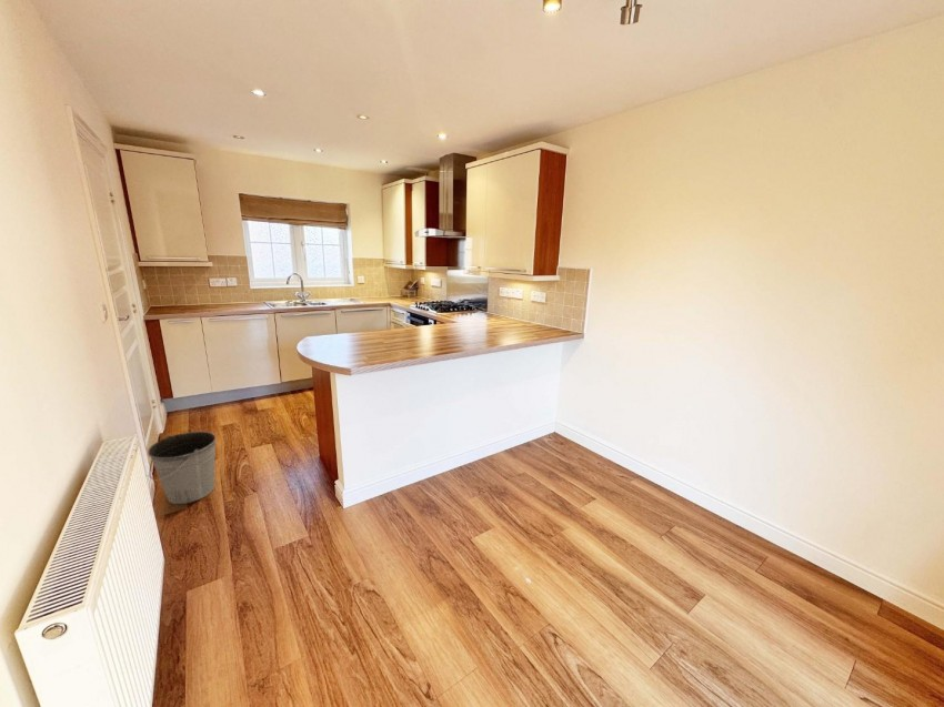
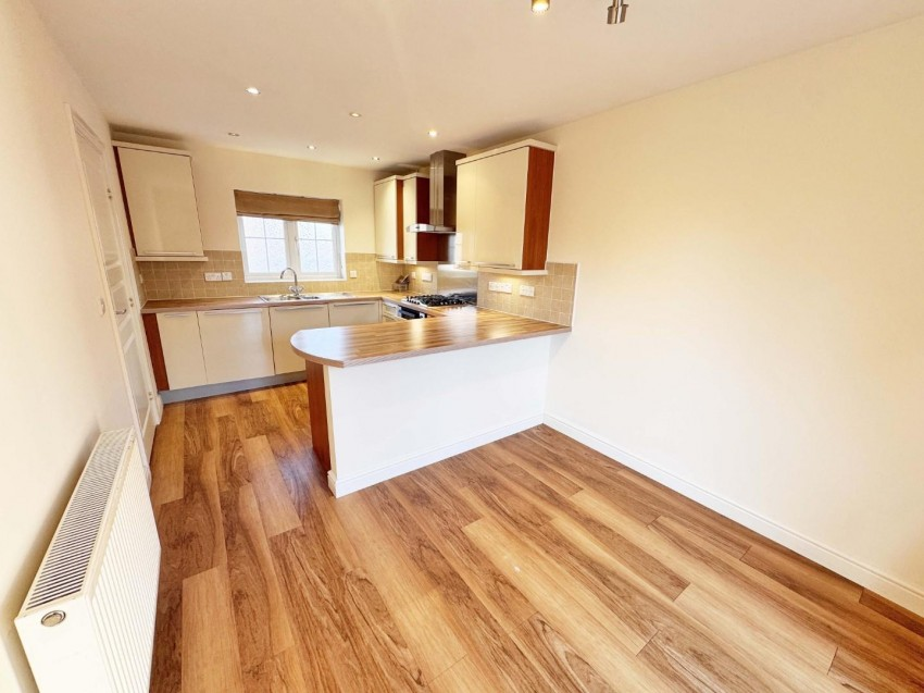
- bucket [147,431,217,505]
